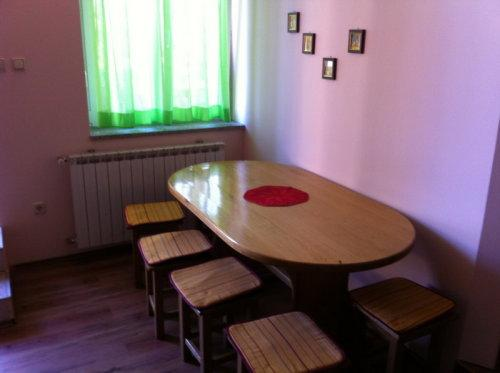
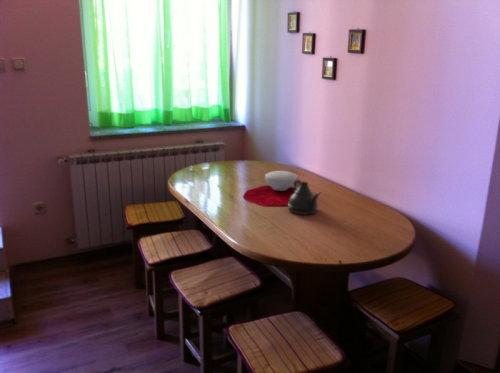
+ teapot [287,178,323,215]
+ bowl [264,170,298,192]
